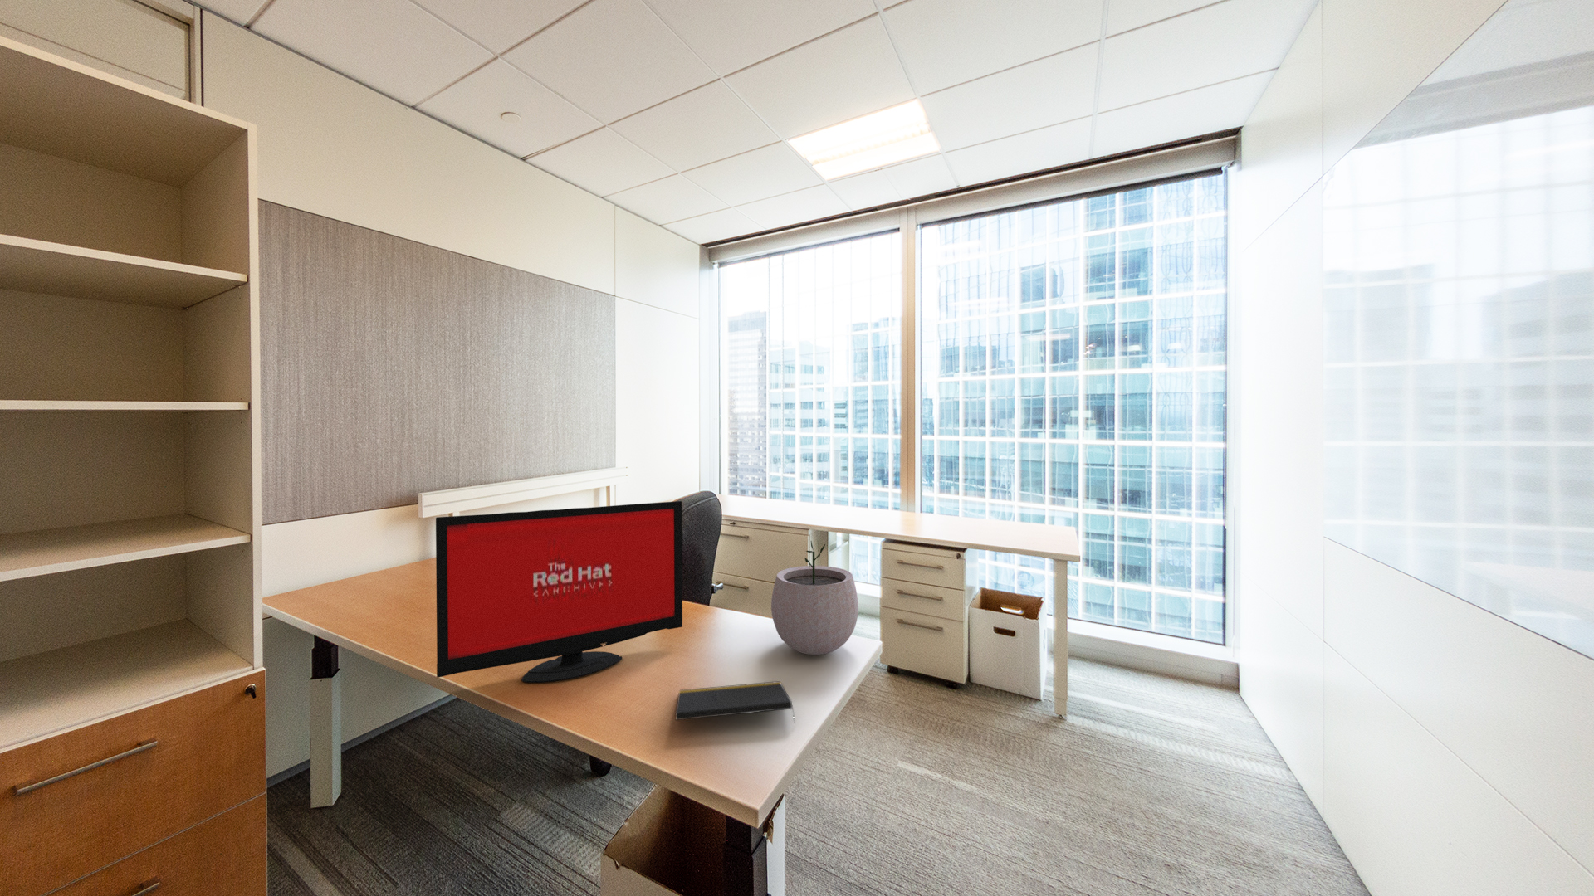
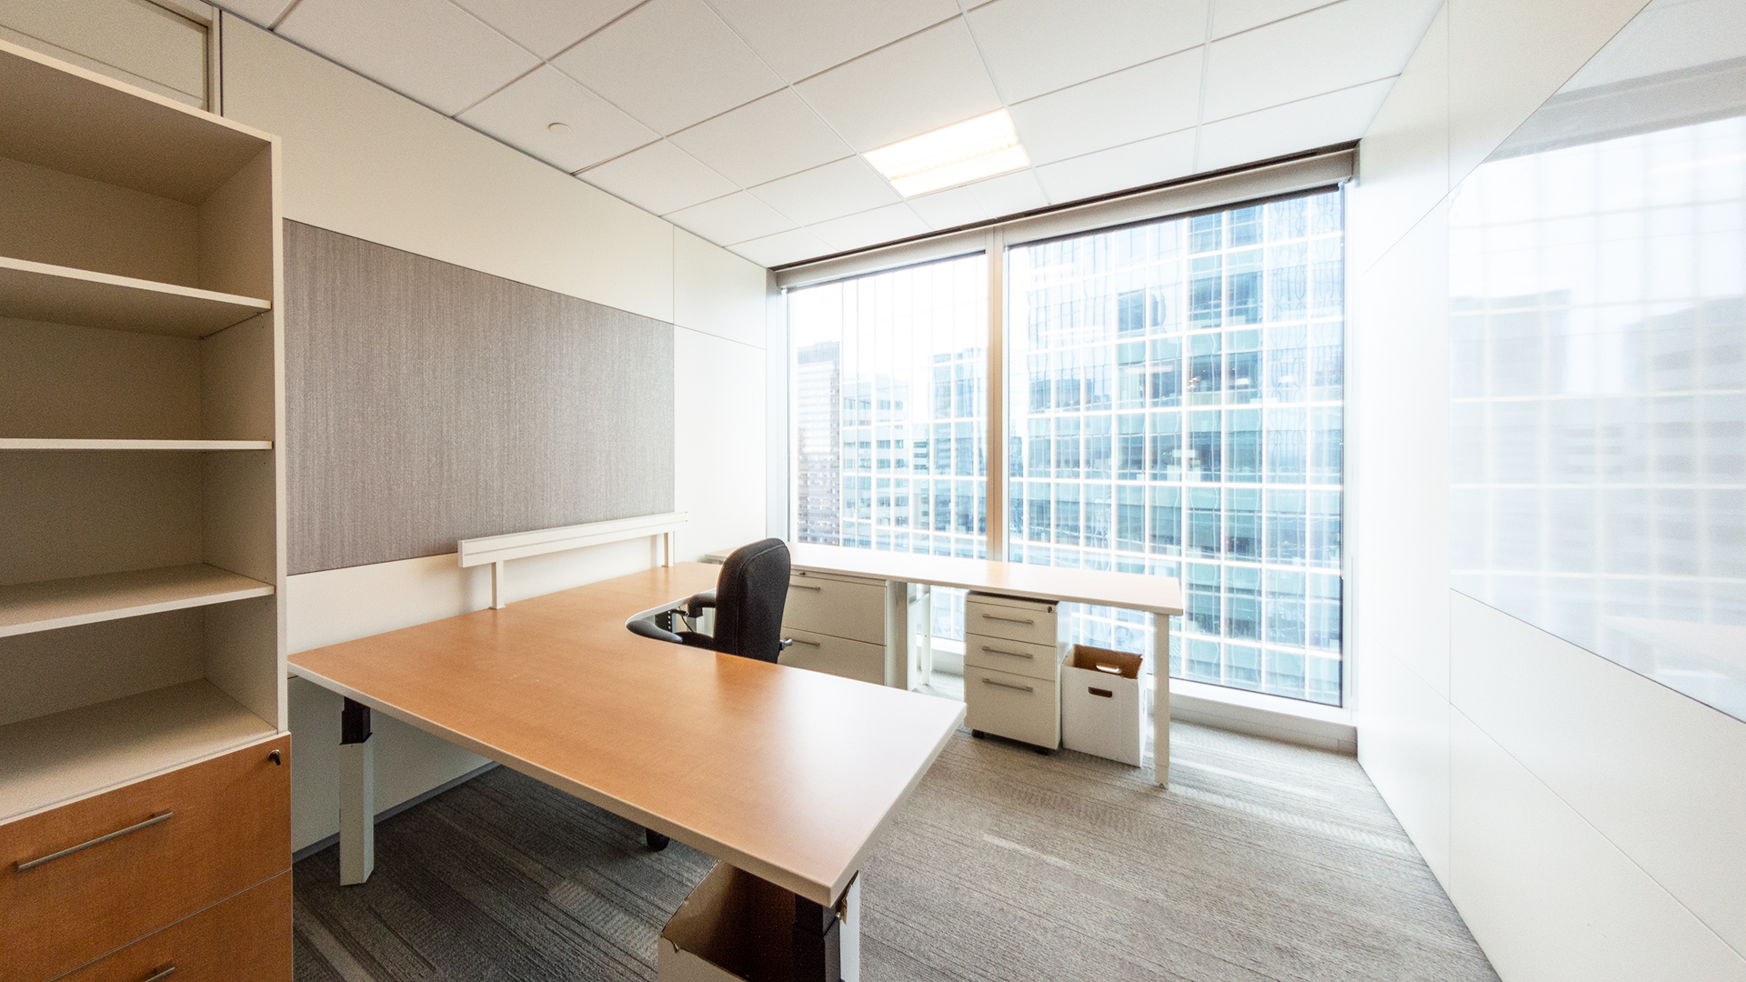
- plant pot [771,540,859,655]
- notepad [675,680,796,724]
- computer monitor [435,500,683,684]
